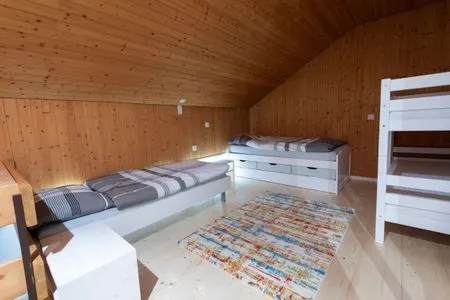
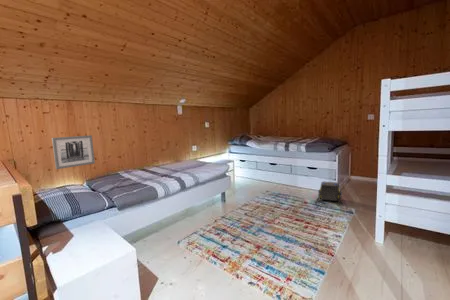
+ wall art [51,134,96,170]
+ shoulder bag [314,180,344,206]
